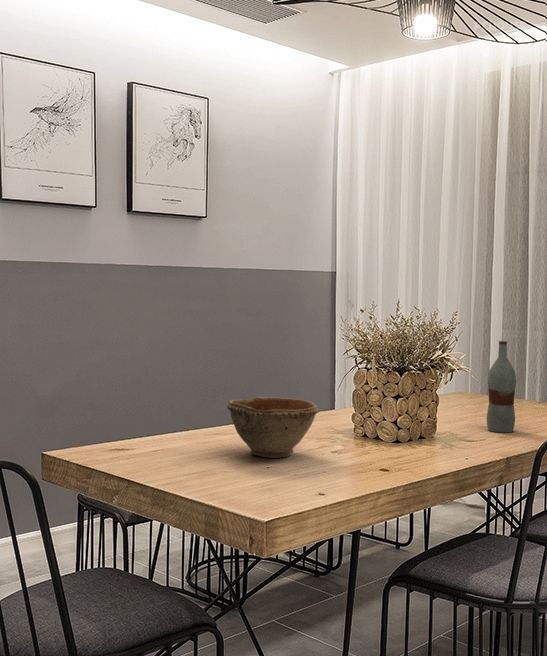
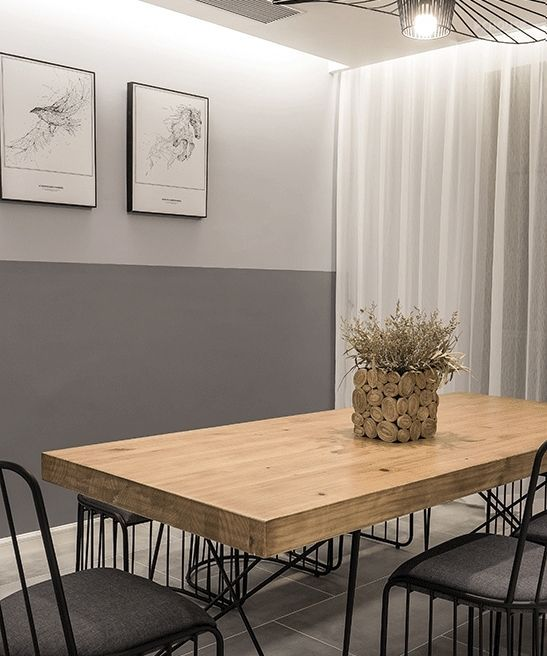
- bowl [225,396,320,459]
- bottle [486,340,517,433]
